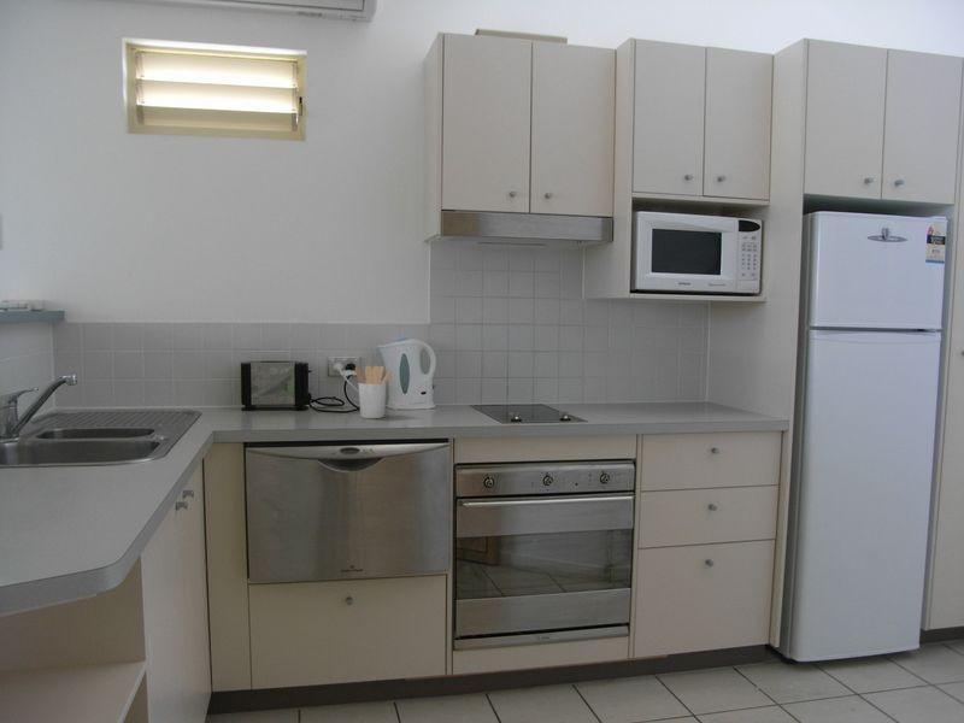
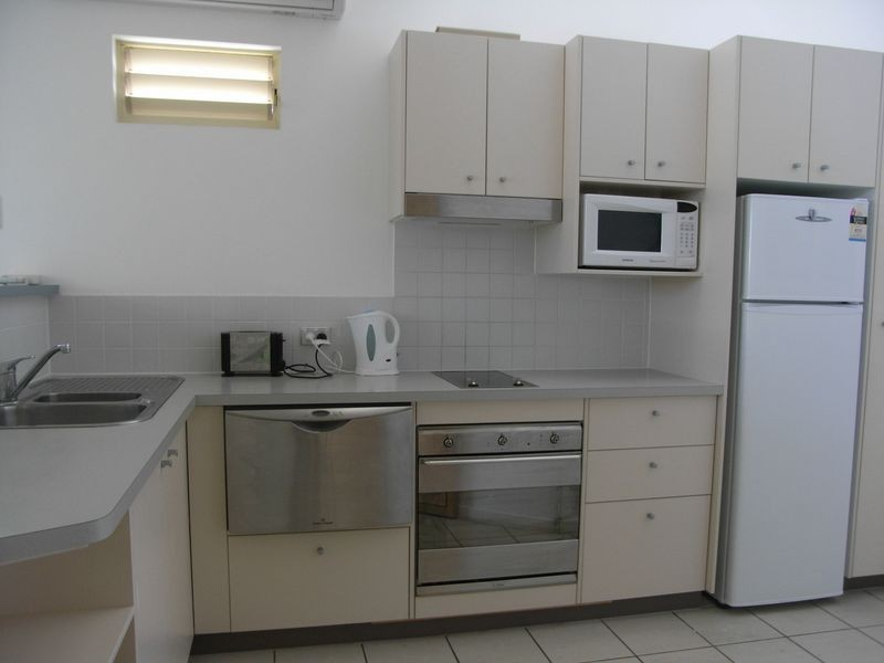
- utensil holder [354,364,393,419]
